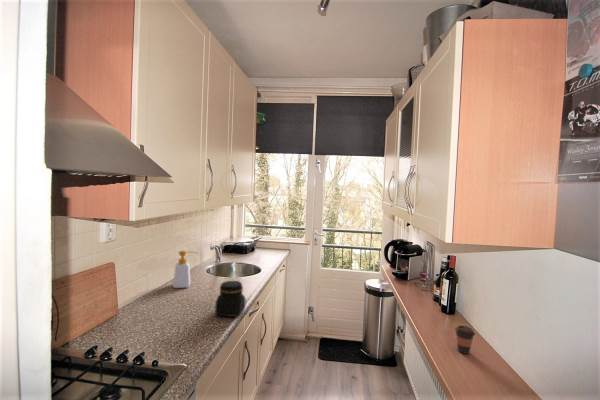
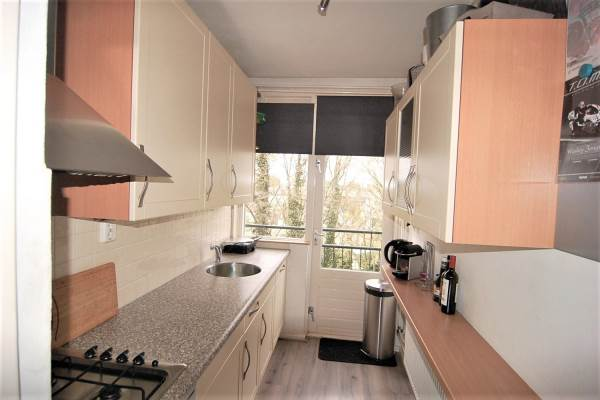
- soap bottle [172,250,198,289]
- jar [214,280,247,318]
- coffee cup [454,325,476,355]
